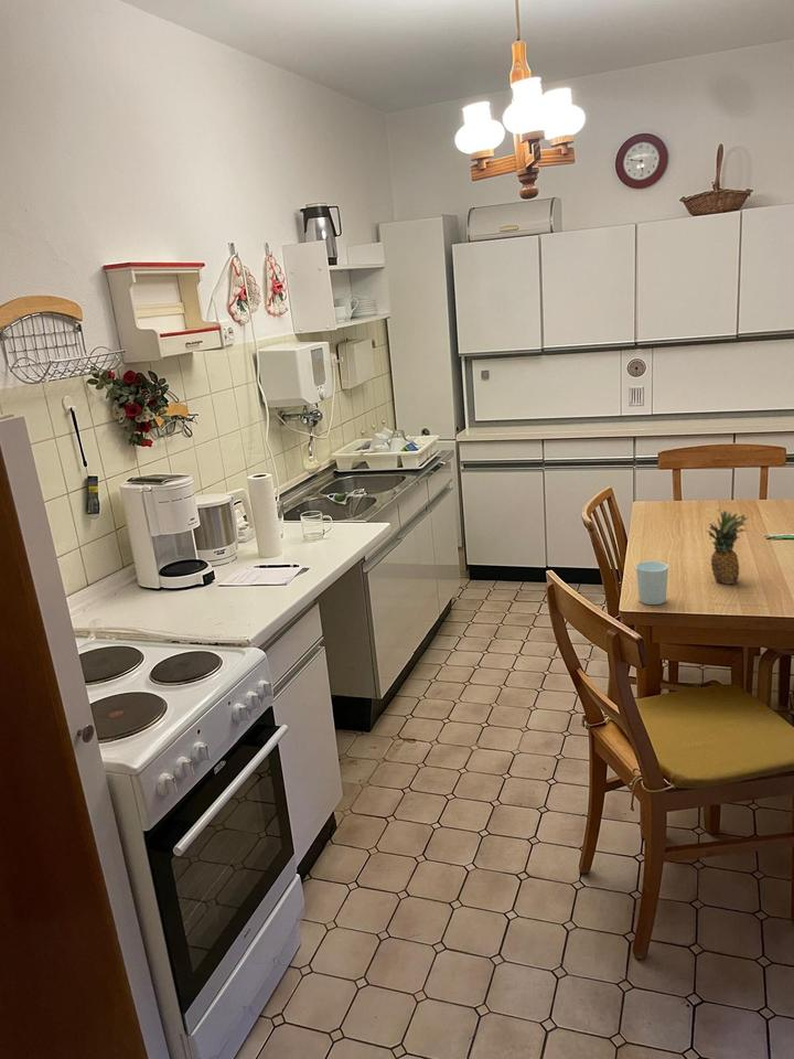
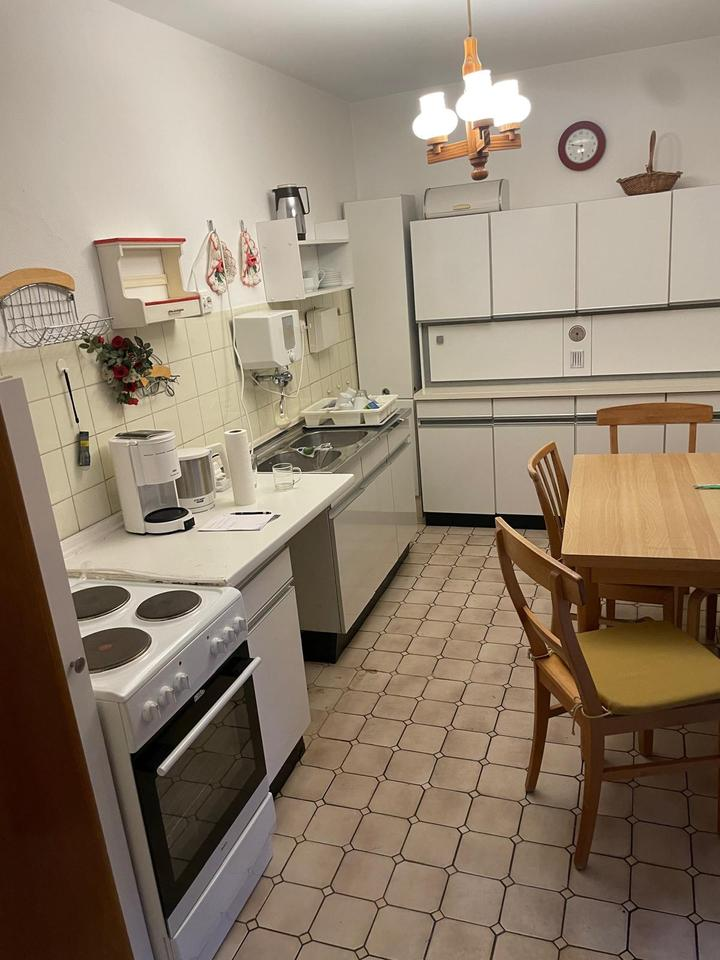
- fruit [706,509,749,585]
- cup [635,560,669,606]
